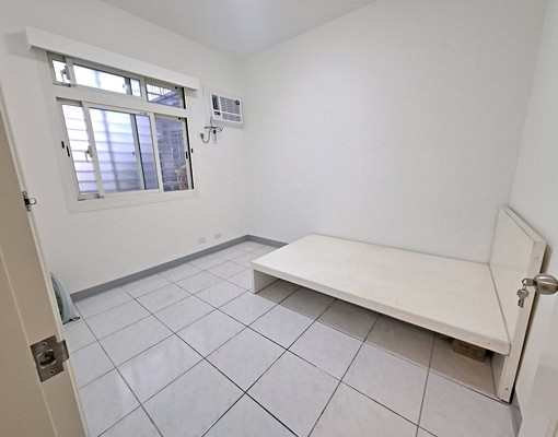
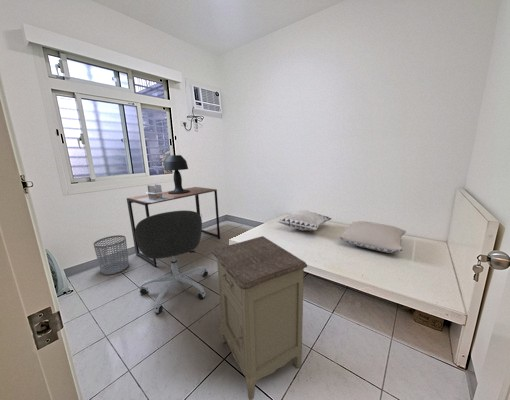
+ table lamp [163,154,190,194]
+ office chair [135,209,209,314]
+ waste bin [92,234,130,276]
+ desk [126,186,221,268]
+ letter holder [136,184,173,203]
+ pillow [339,220,407,254]
+ nightstand [211,235,308,400]
+ decorative pillow [276,209,332,232]
